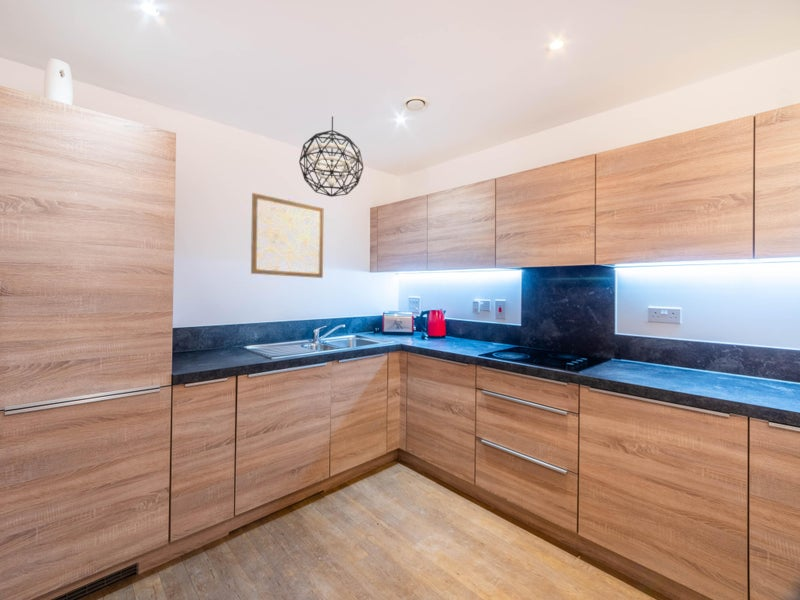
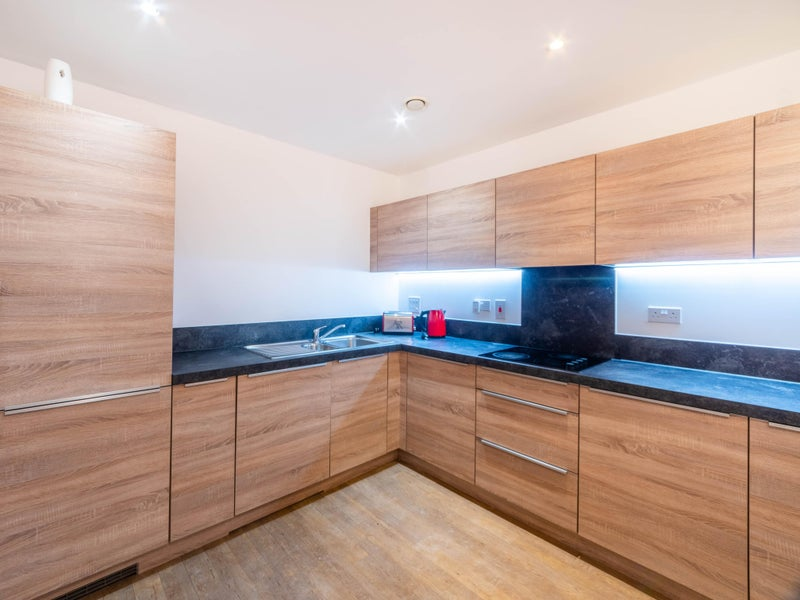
- pendant light [298,115,364,198]
- wall art [250,192,325,279]
